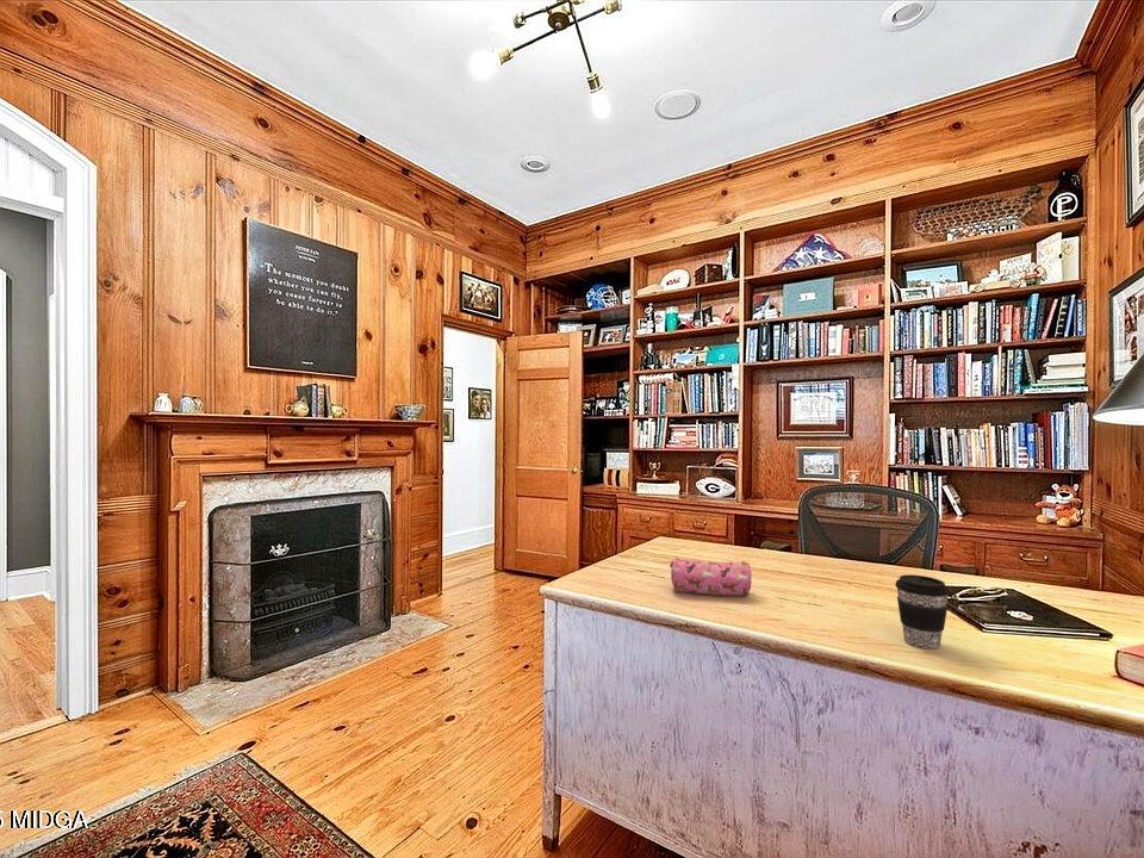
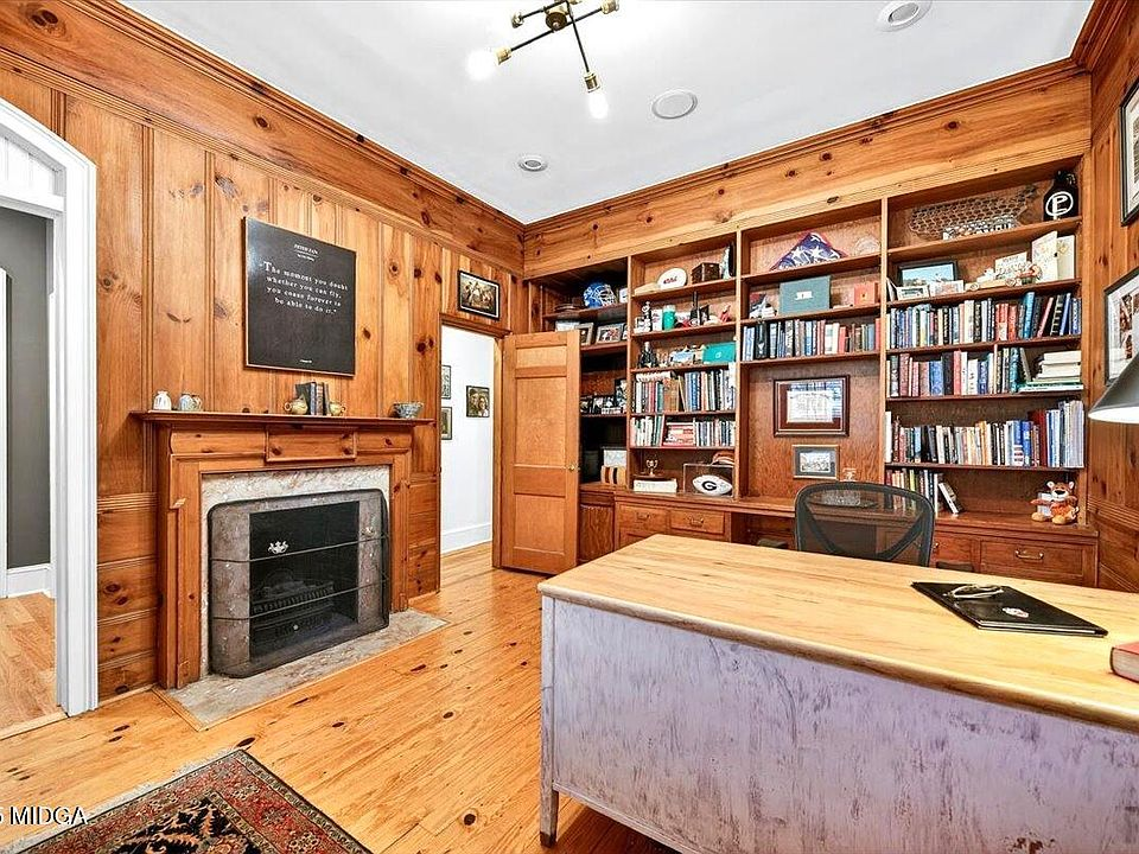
- coffee cup [894,573,951,651]
- pencil case [669,557,753,597]
